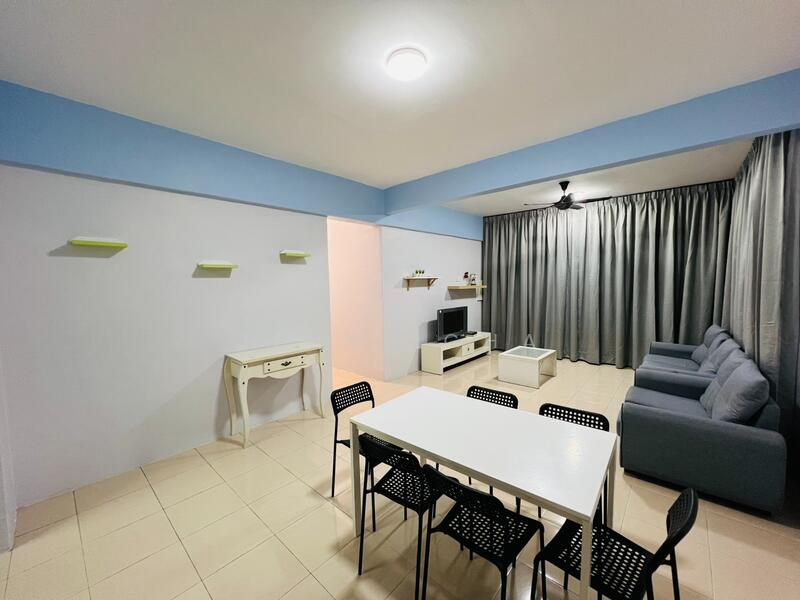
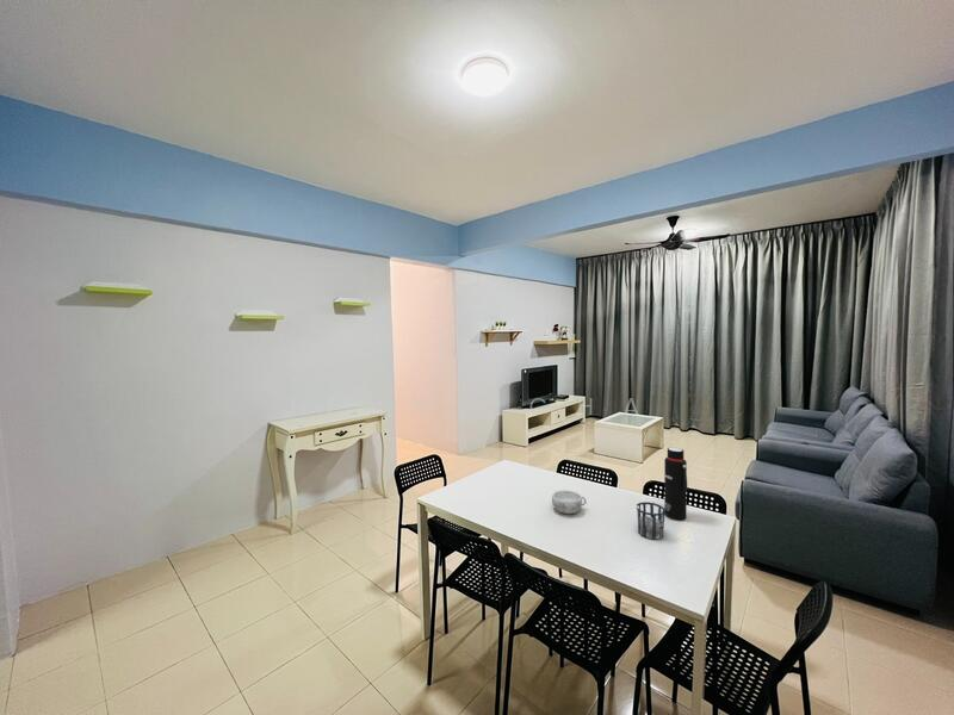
+ cup [636,500,665,541]
+ decorative bowl [551,489,588,515]
+ water bottle [663,447,688,521]
